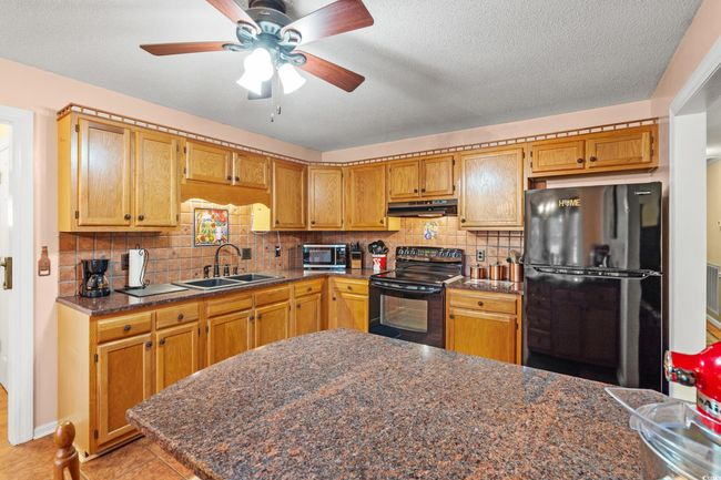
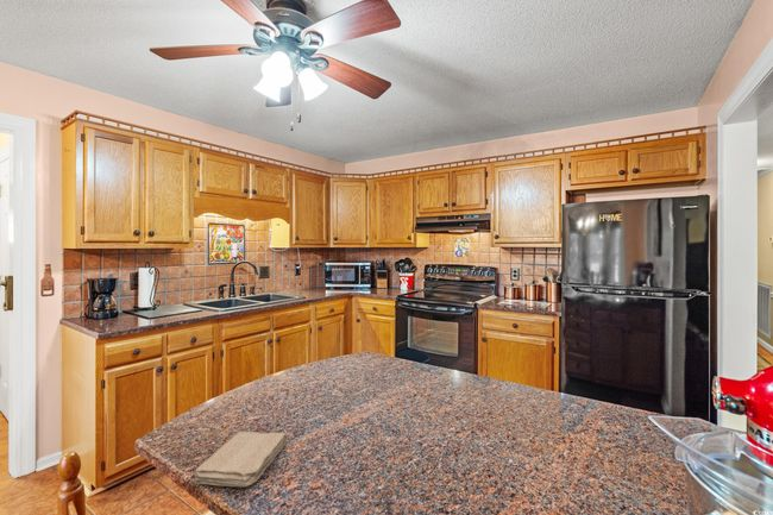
+ washcloth [193,431,288,488]
